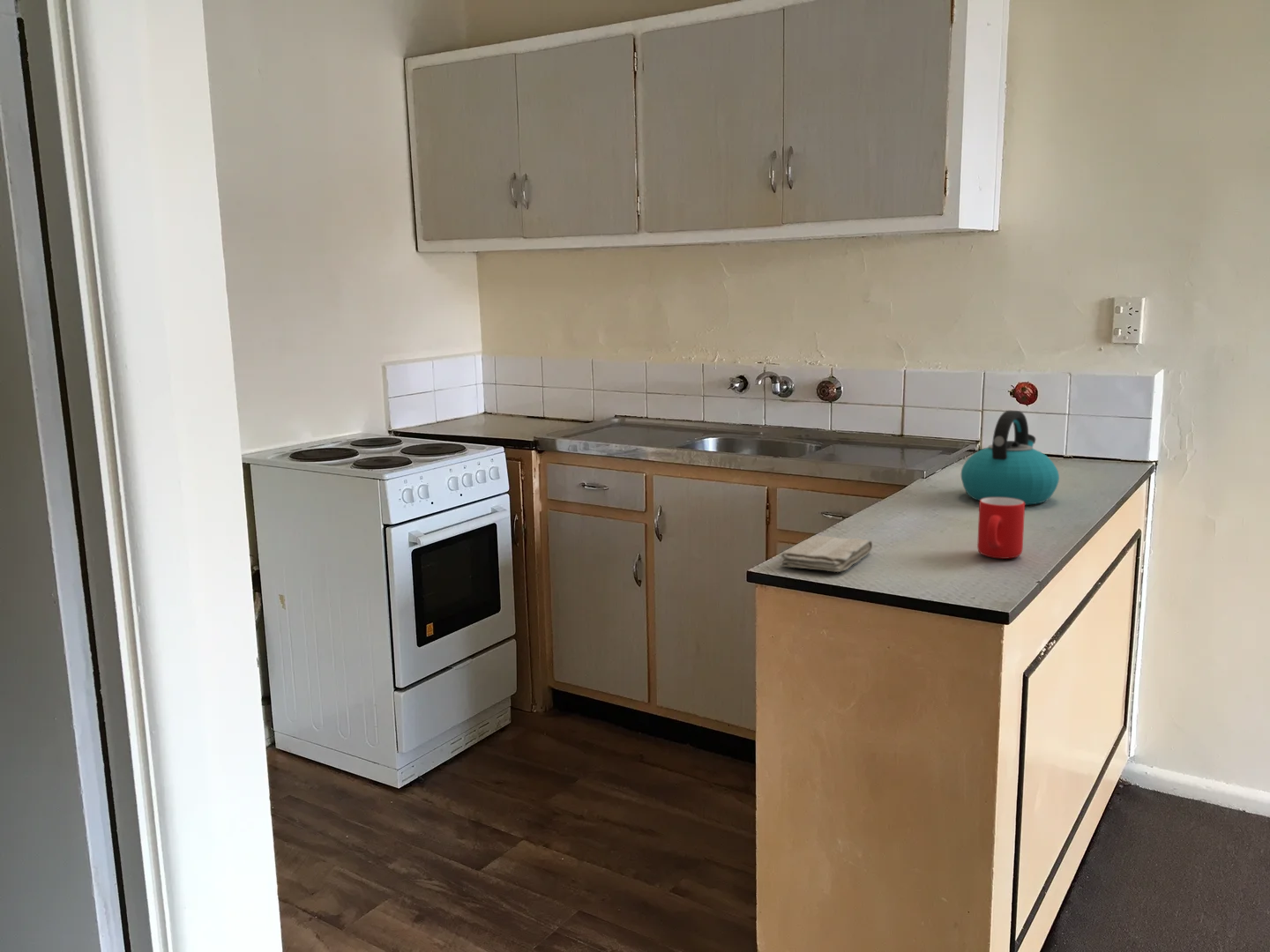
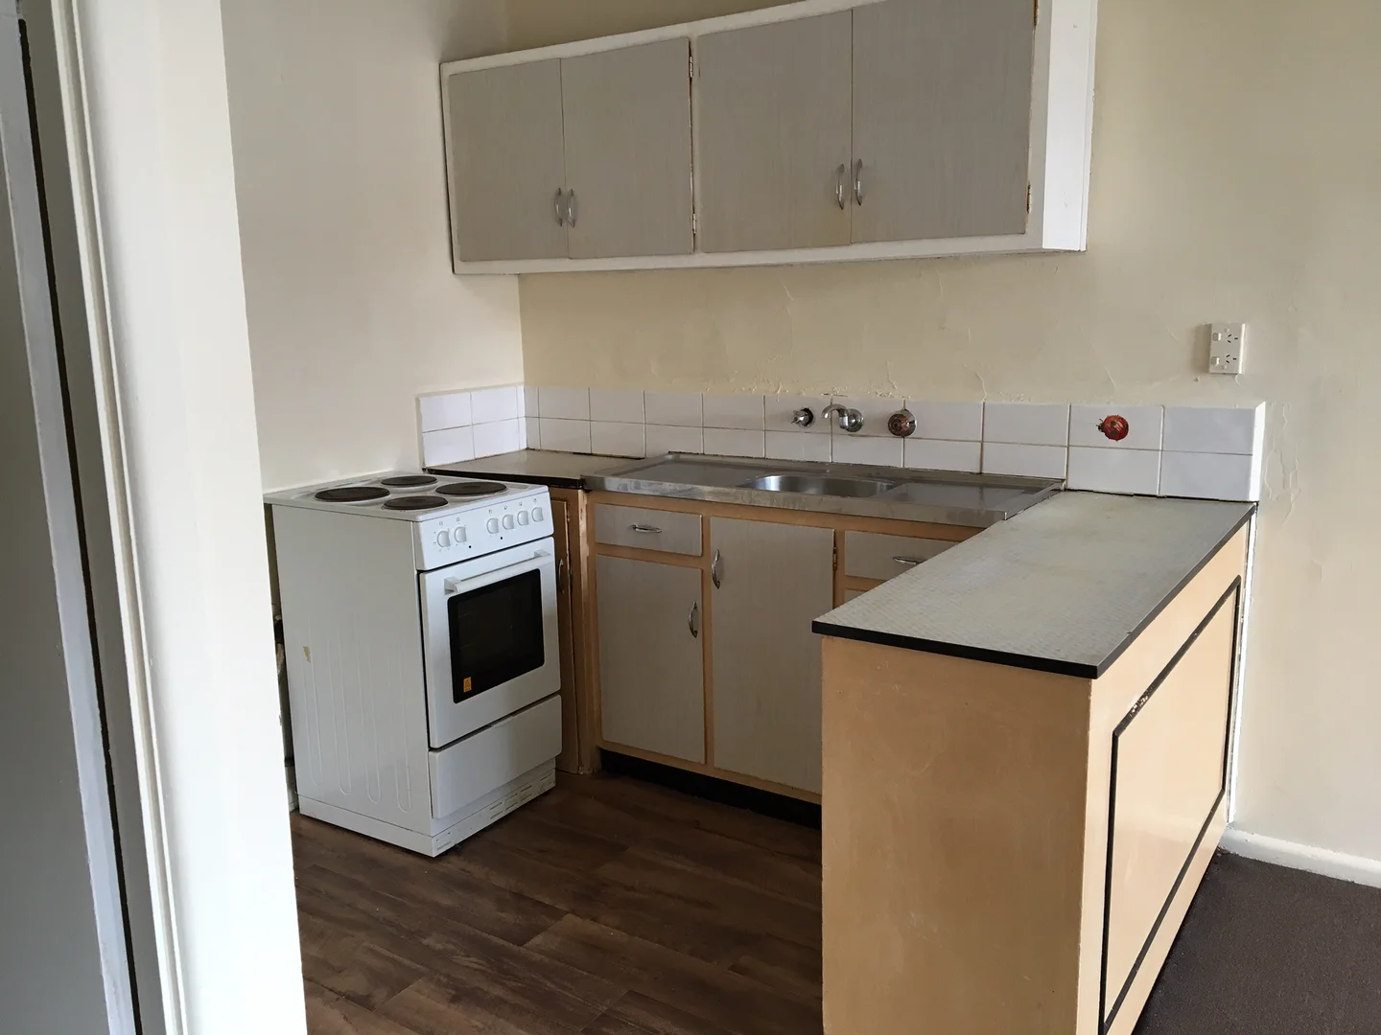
- kettle [960,410,1060,506]
- mug [976,497,1026,560]
- washcloth [781,535,873,573]
